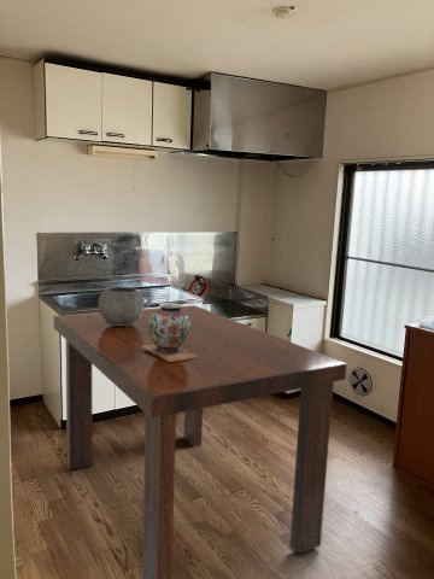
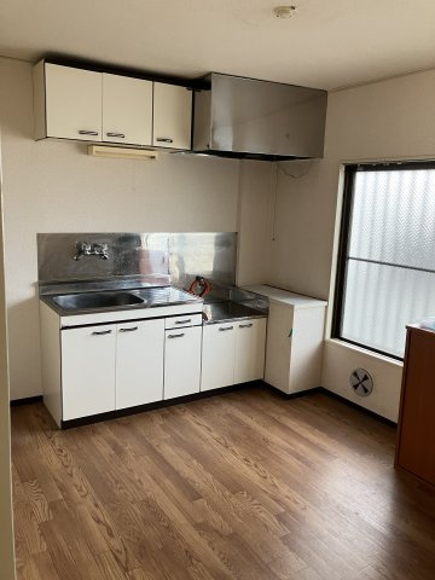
- dining table [52,304,348,579]
- decorative vase [141,302,198,362]
- bowl [96,286,145,326]
